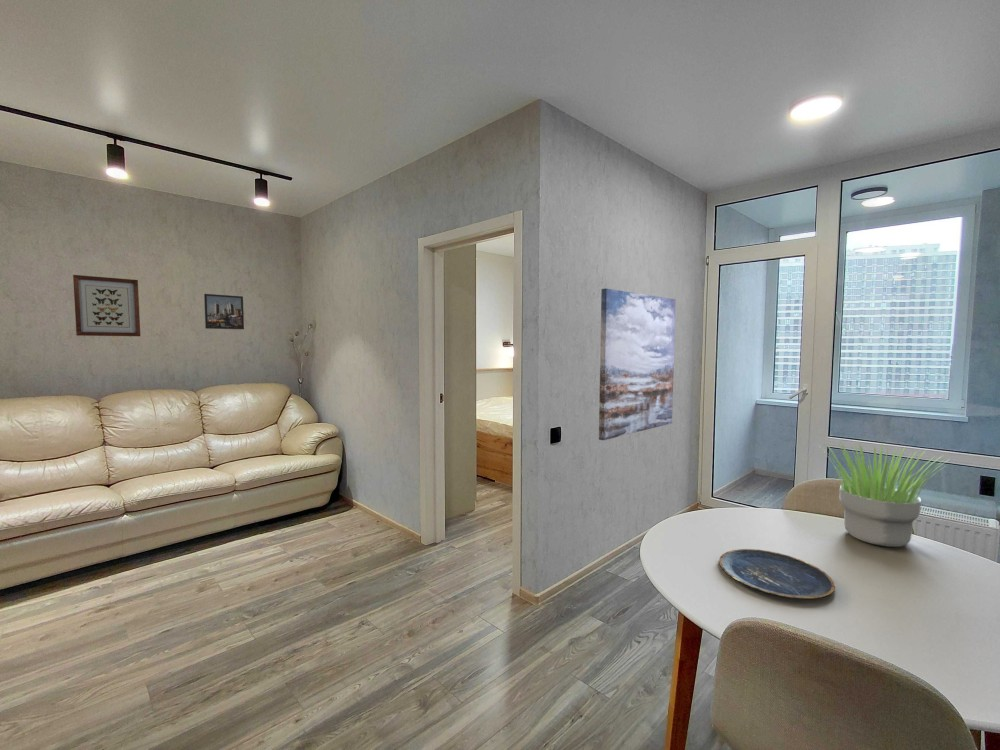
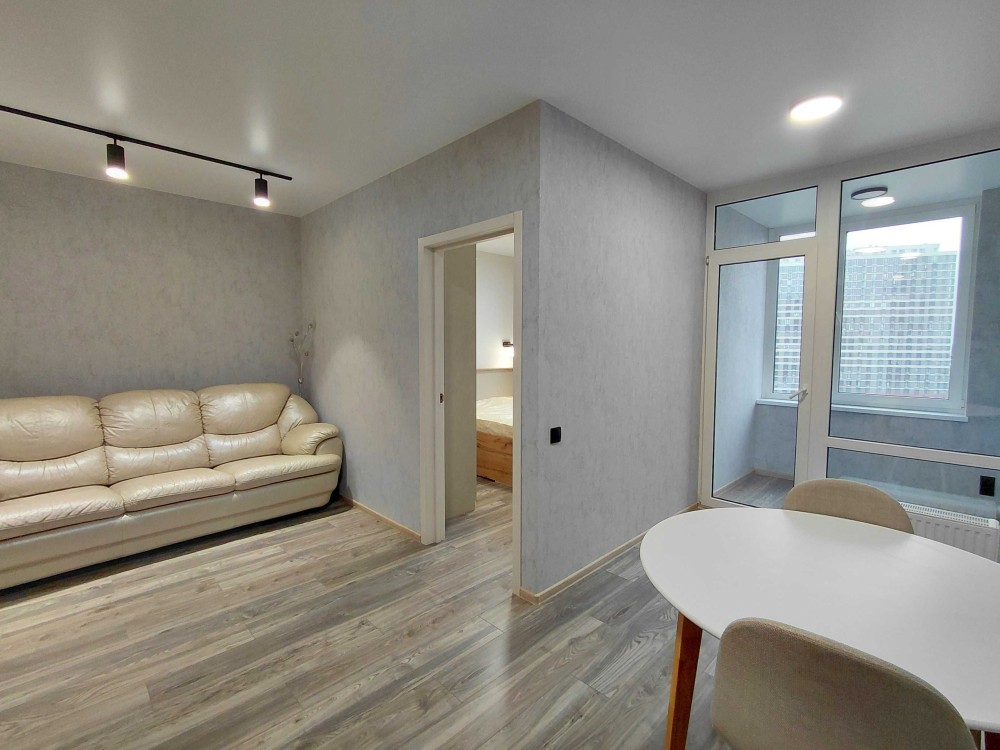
- potted plant [816,440,950,548]
- wall art [72,274,141,337]
- plate [718,548,836,600]
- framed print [203,293,245,330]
- wall art [598,287,677,441]
